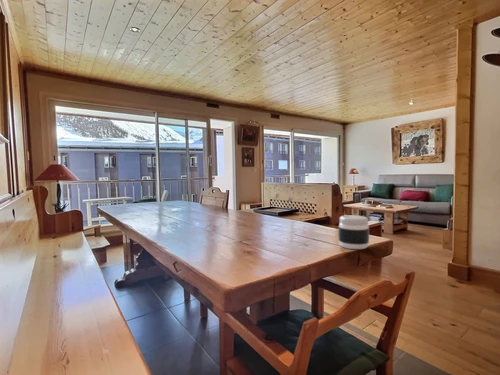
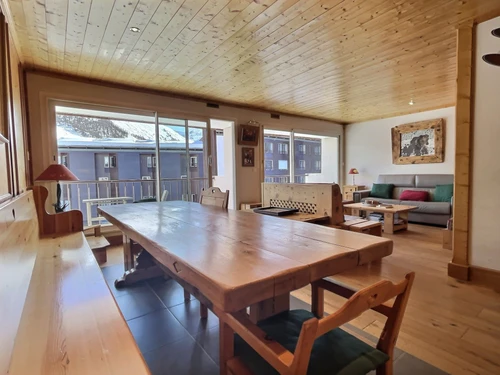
- jar [337,214,370,250]
